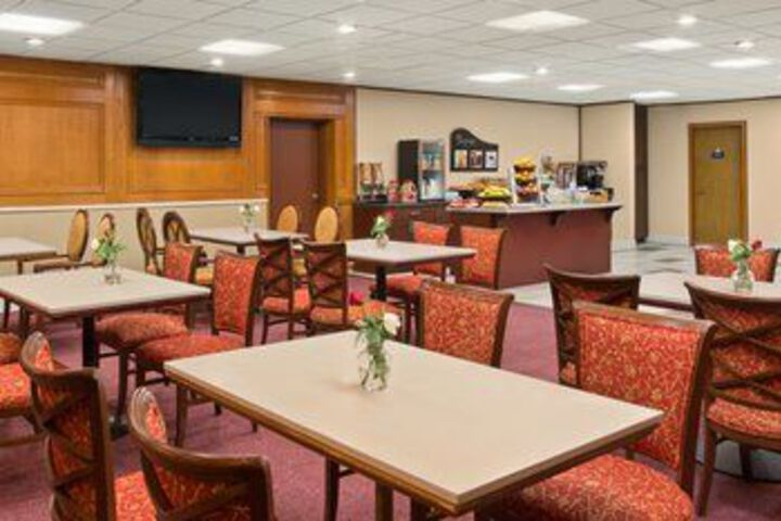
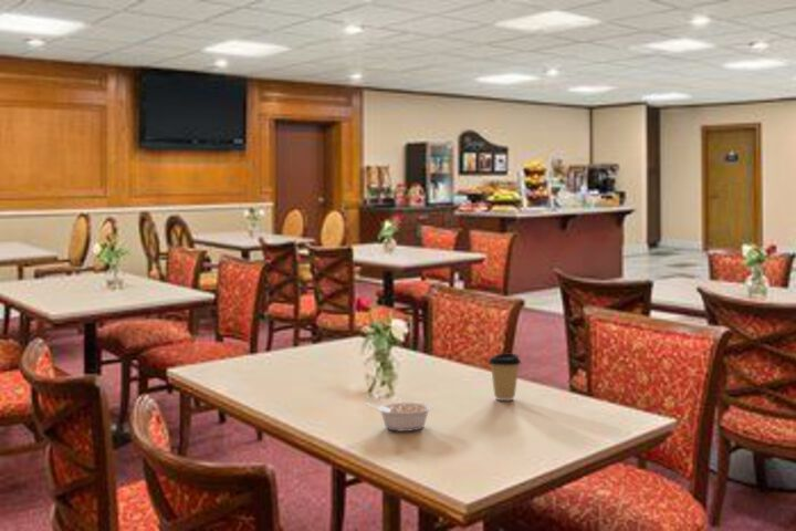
+ legume [365,400,433,433]
+ coffee cup [488,352,522,402]
